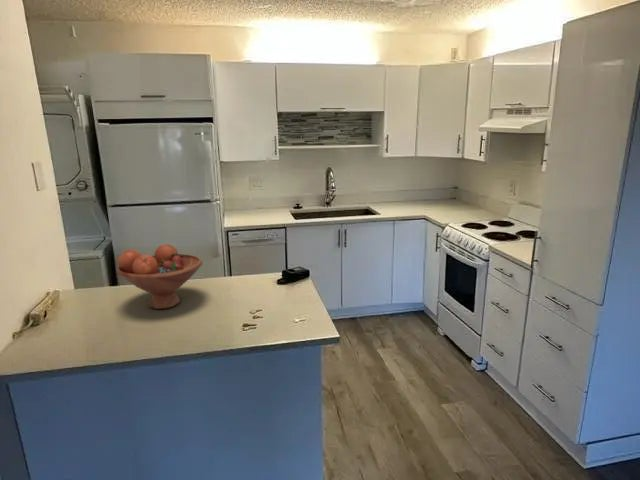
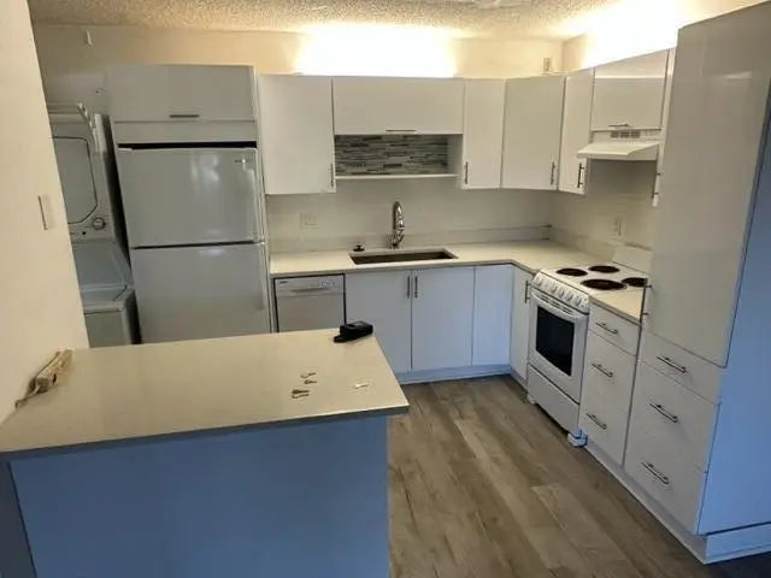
- fruit bowl [115,243,203,310]
